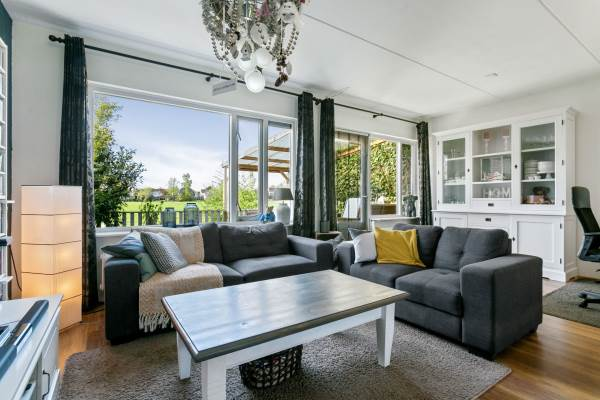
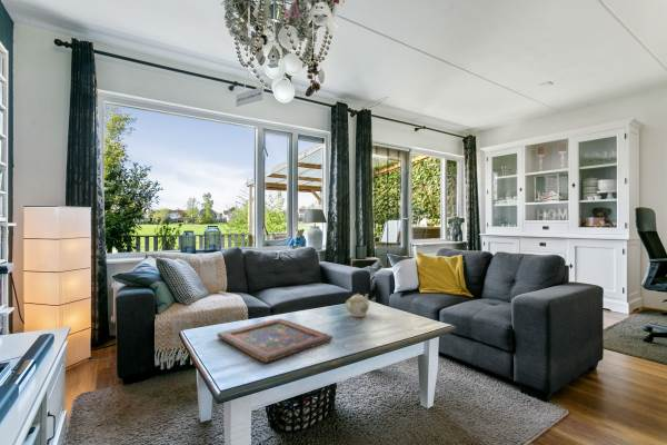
+ teapot [345,293,370,318]
+ painted panel [216,317,335,364]
